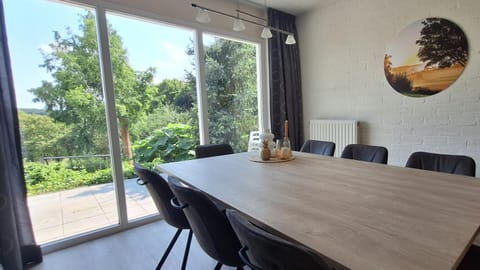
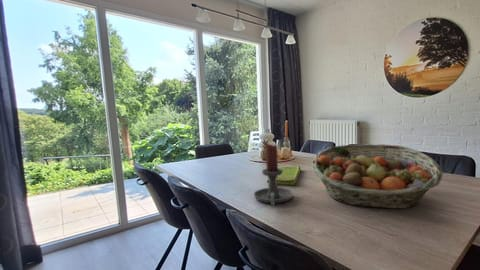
+ candle holder [253,143,294,206]
+ dish towel [266,165,302,186]
+ fruit basket [311,143,444,210]
